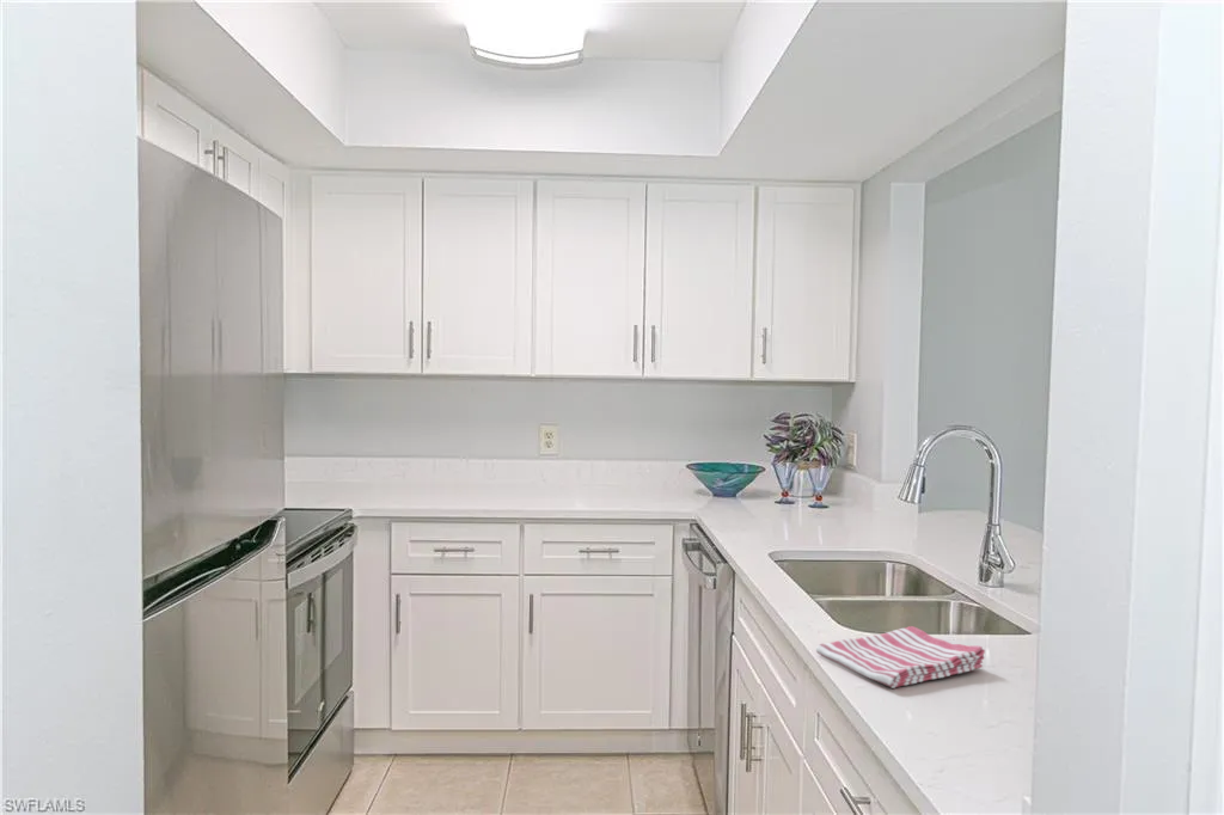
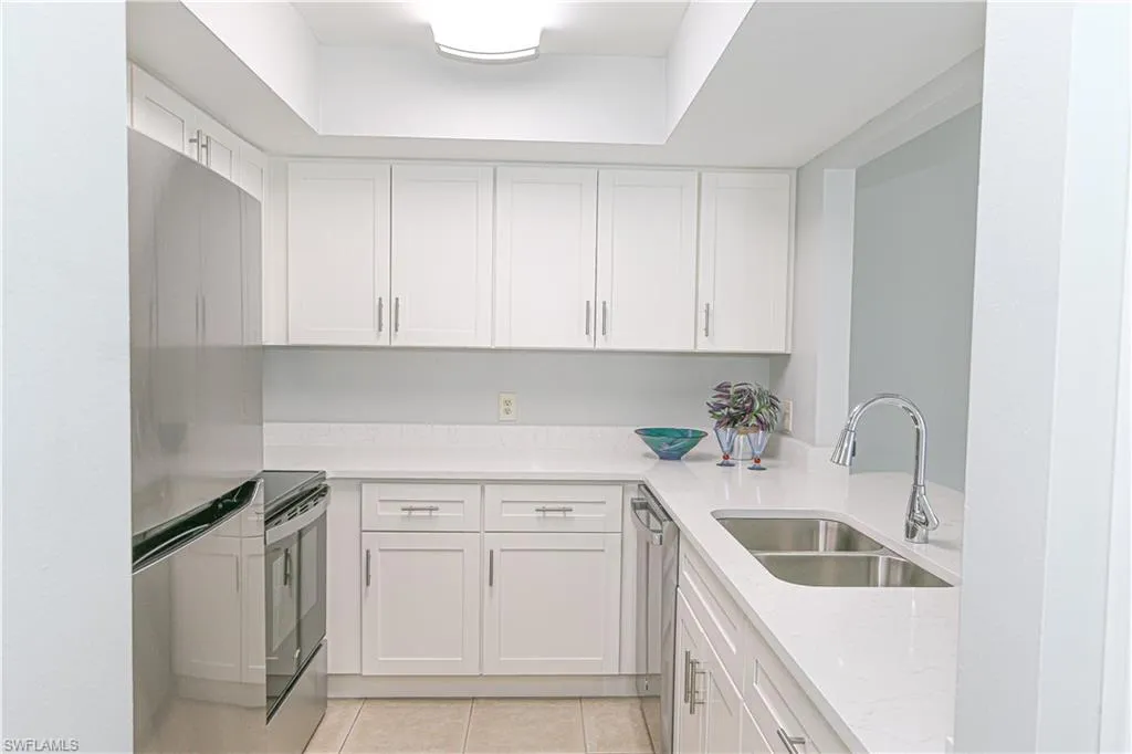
- dish towel [815,625,986,690]
